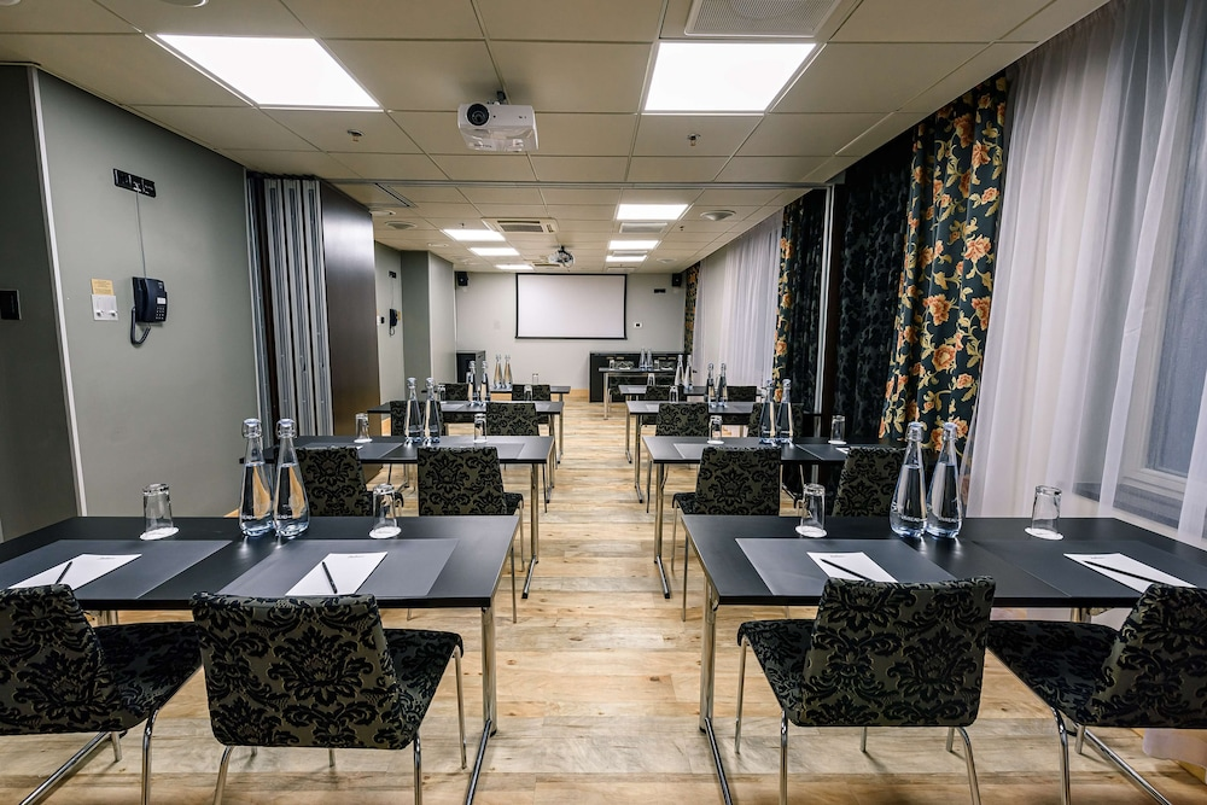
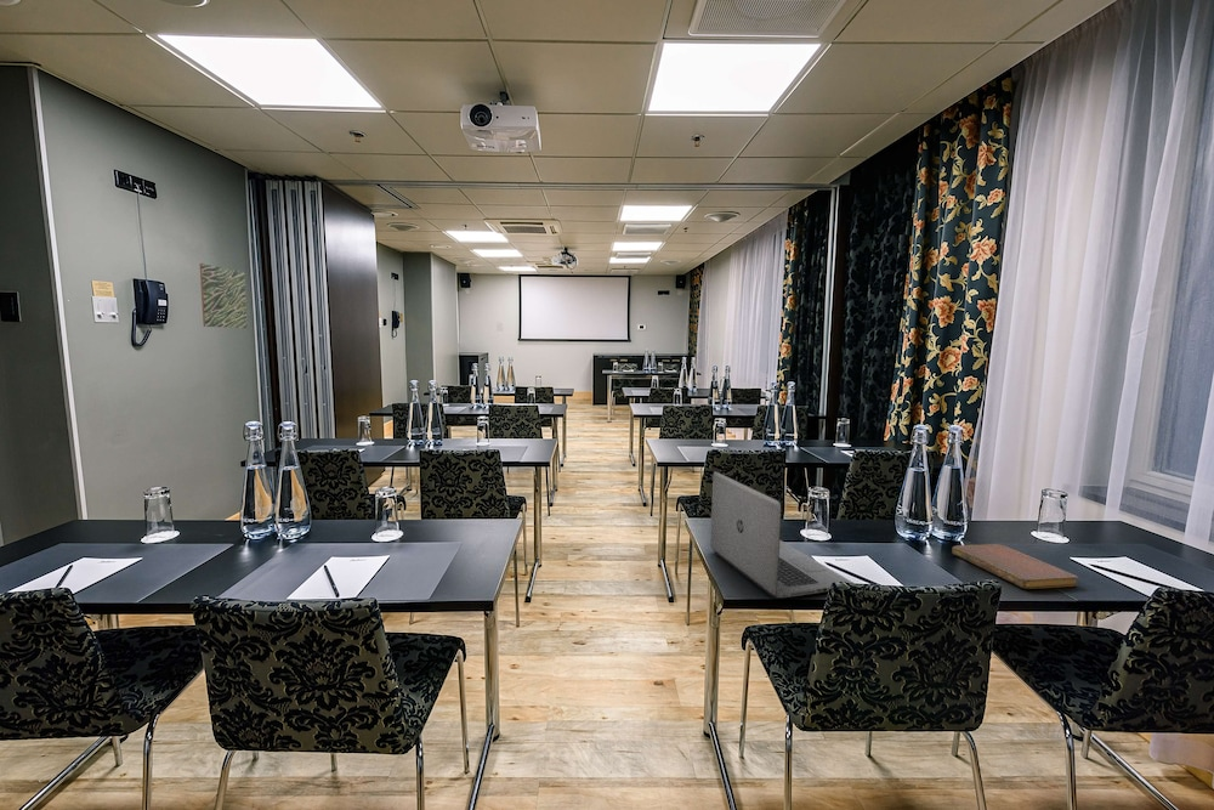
+ notebook [951,543,1079,590]
+ wall art [199,262,249,329]
+ laptop [709,470,853,600]
